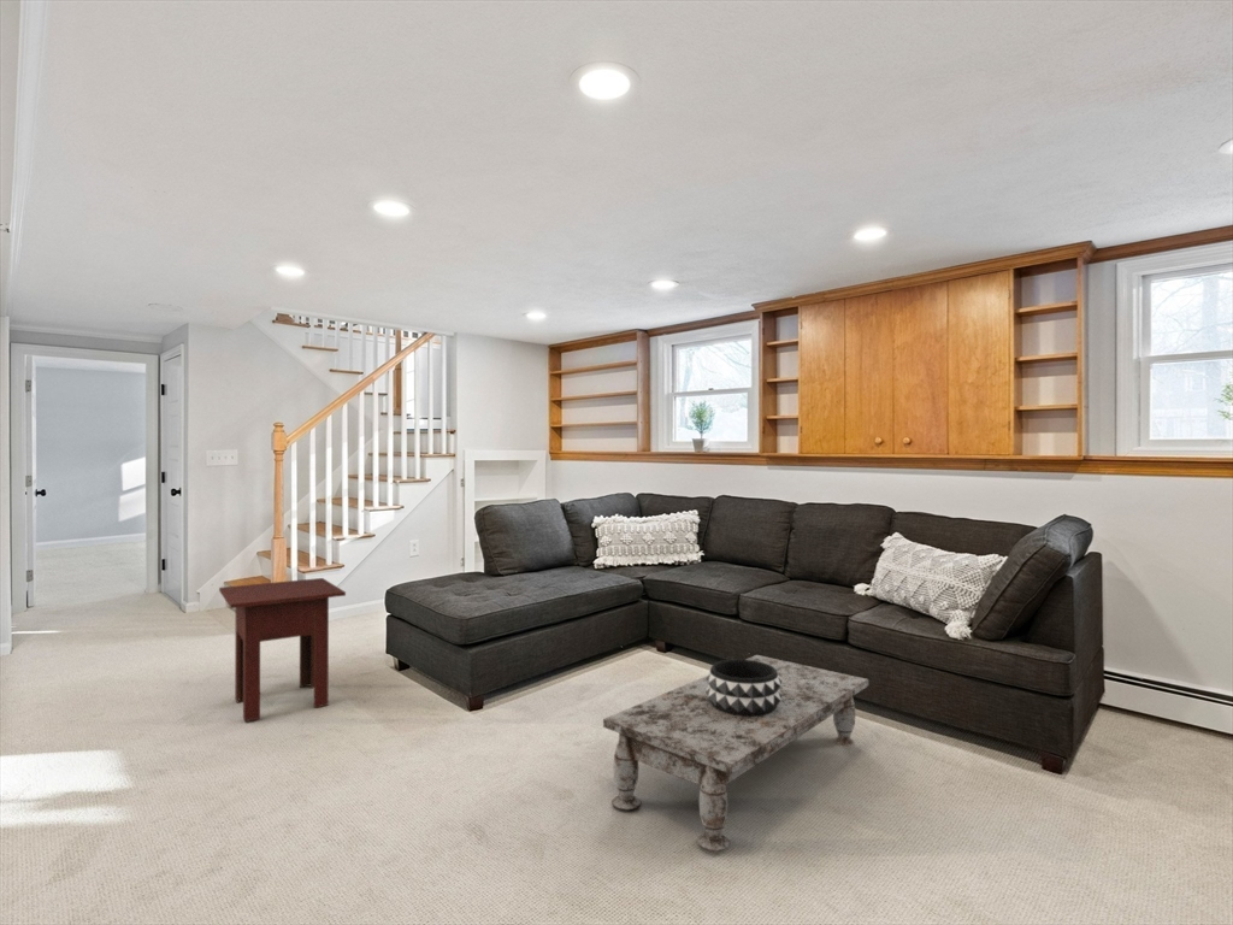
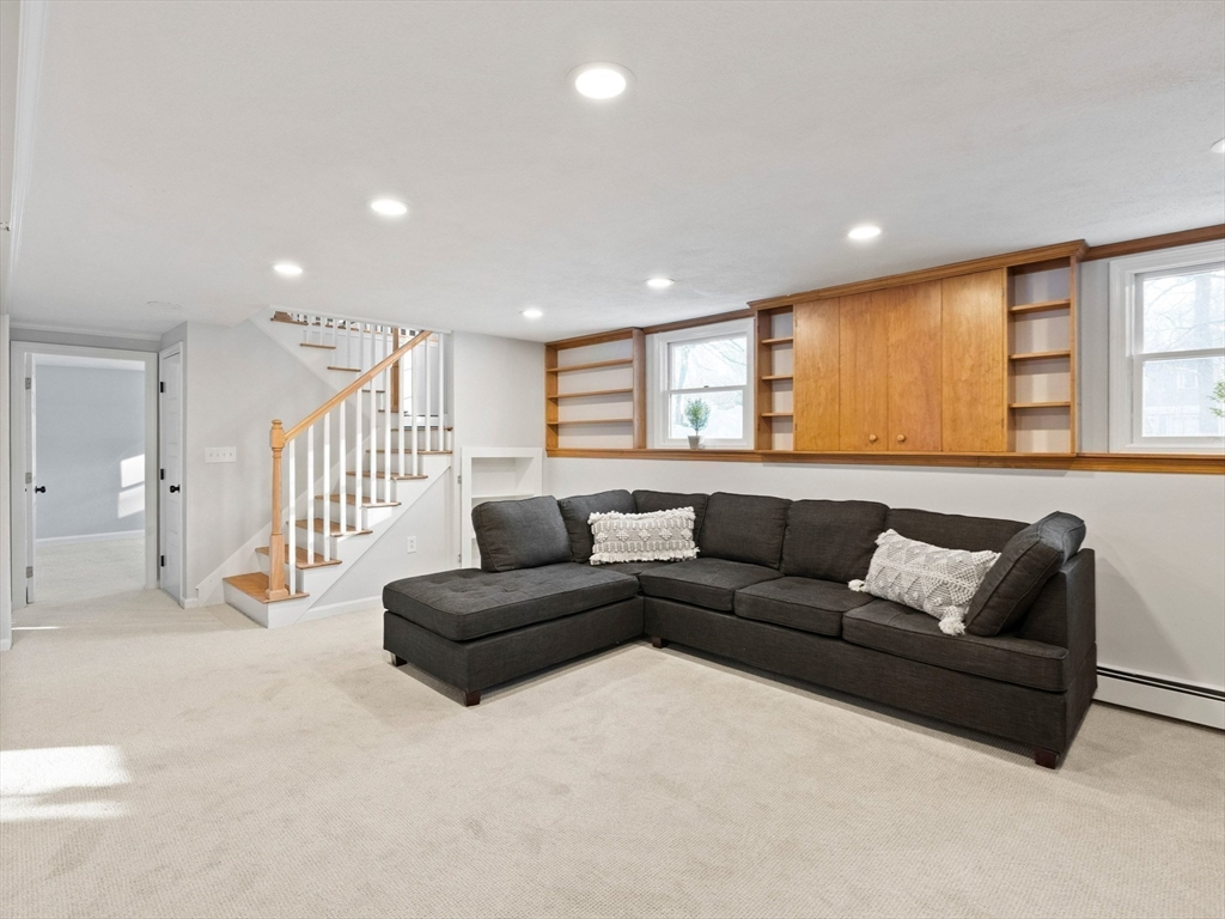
- decorative bowl [706,659,783,717]
- side table [218,577,347,723]
- coffee table [602,654,869,853]
